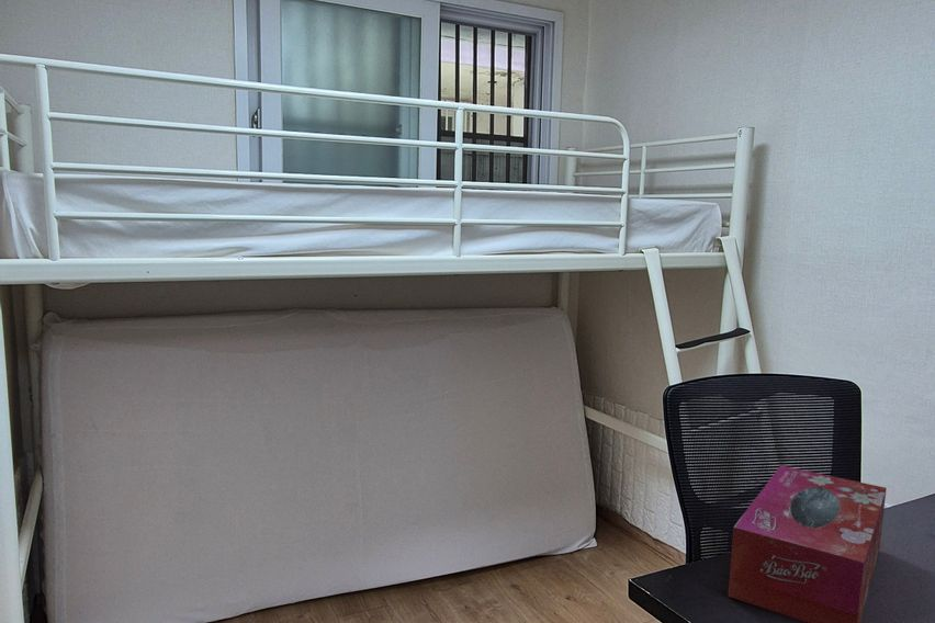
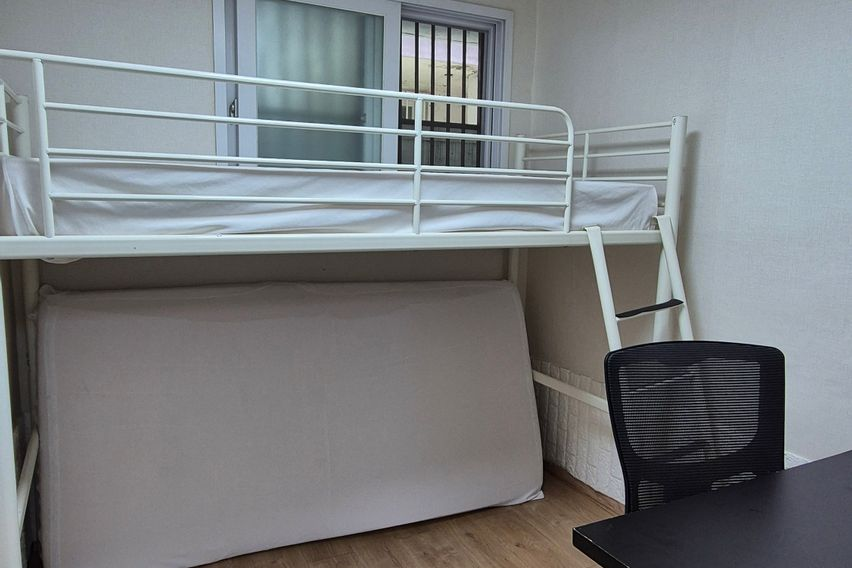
- tissue box [728,465,888,623]
